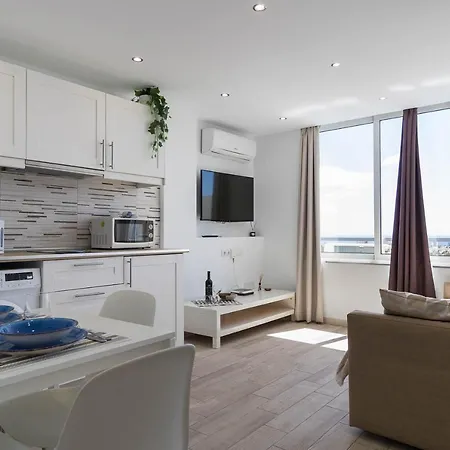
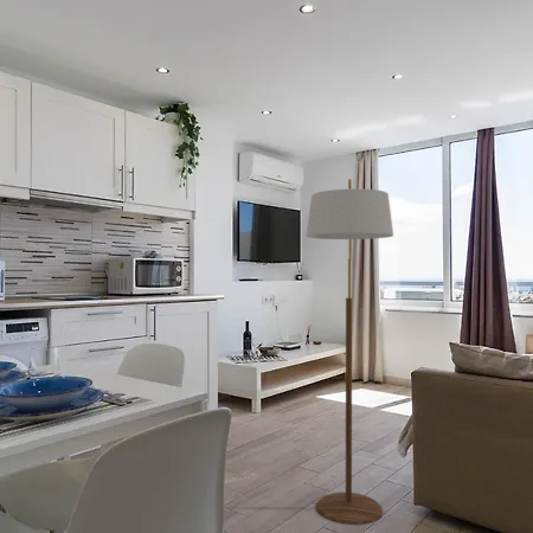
+ floor lamp [306,178,394,526]
